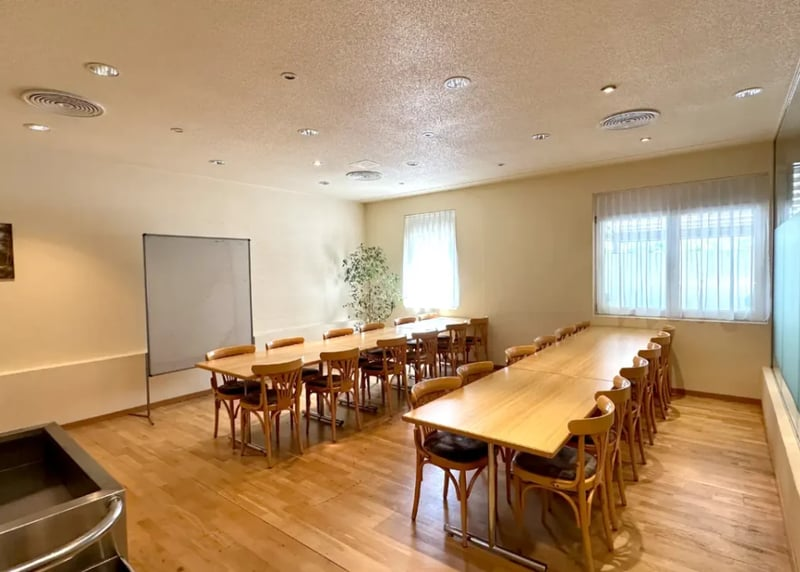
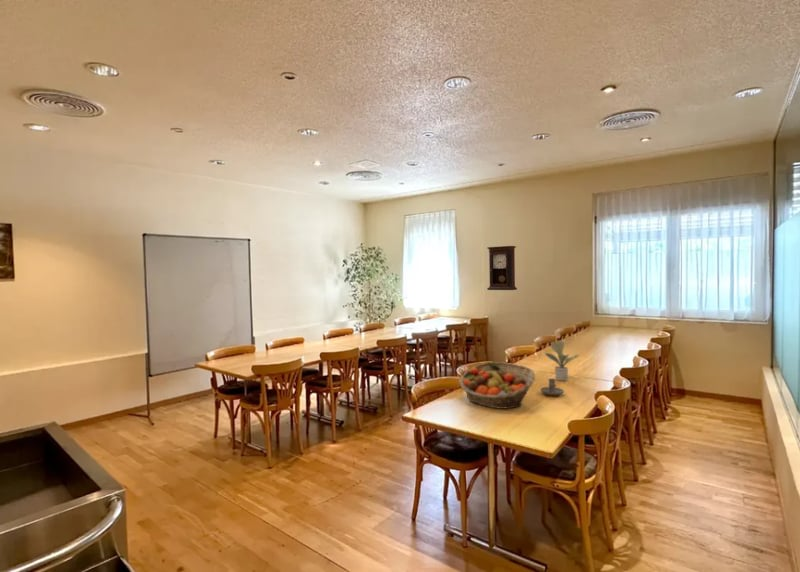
+ potted plant [544,338,580,382]
+ pendulum clock [486,245,518,291]
+ fruit basket [458,361,536,410]
+ candle holder [540,378,565,396]
